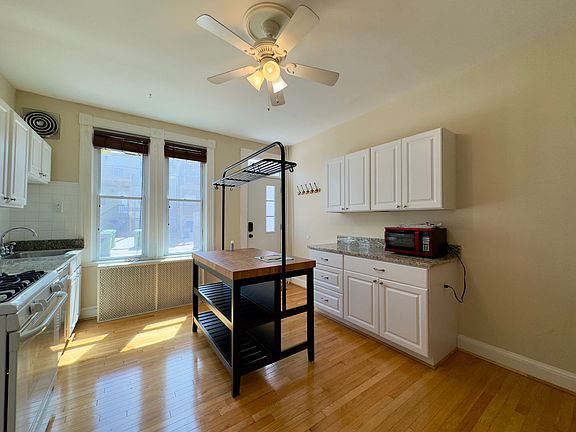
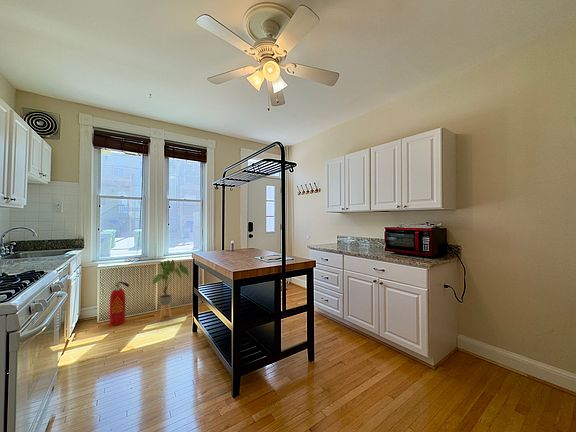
+ house plant [152,259,190,321]
+ fire extinguisher [108,281,130,327]
